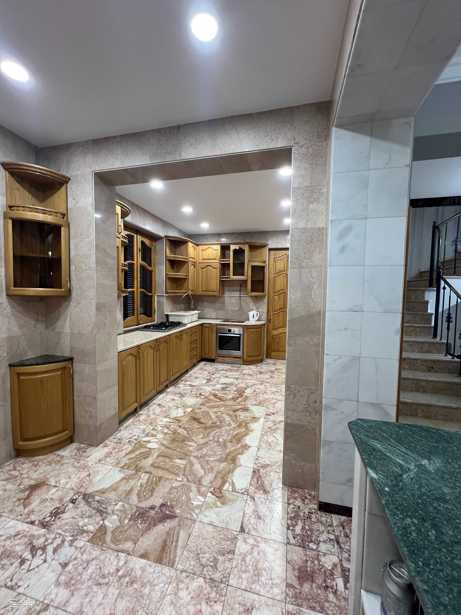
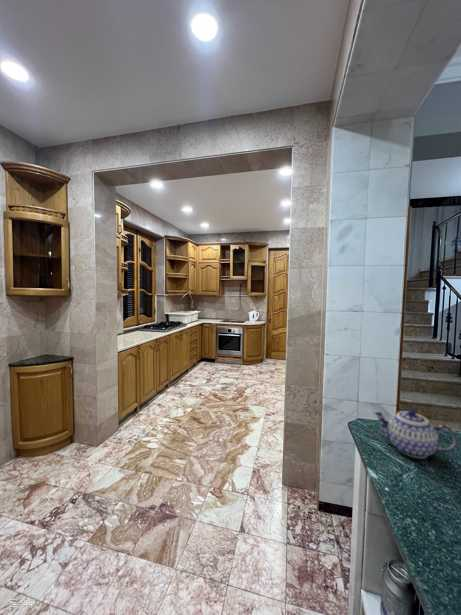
+ teapot [372,409,459,460]
